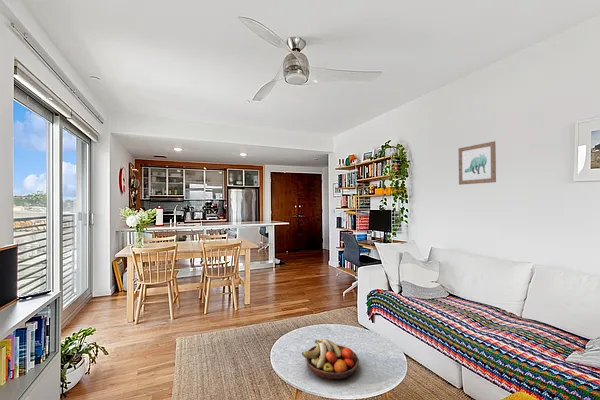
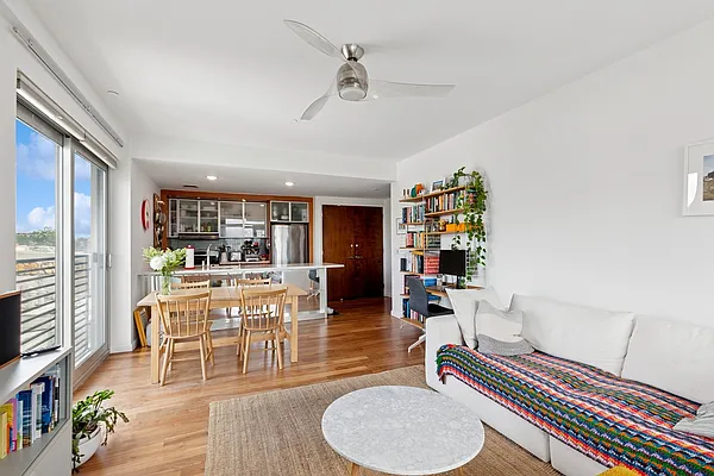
- wall art [458,140,497,186]
- fruit bowl [301,338,360,380]
